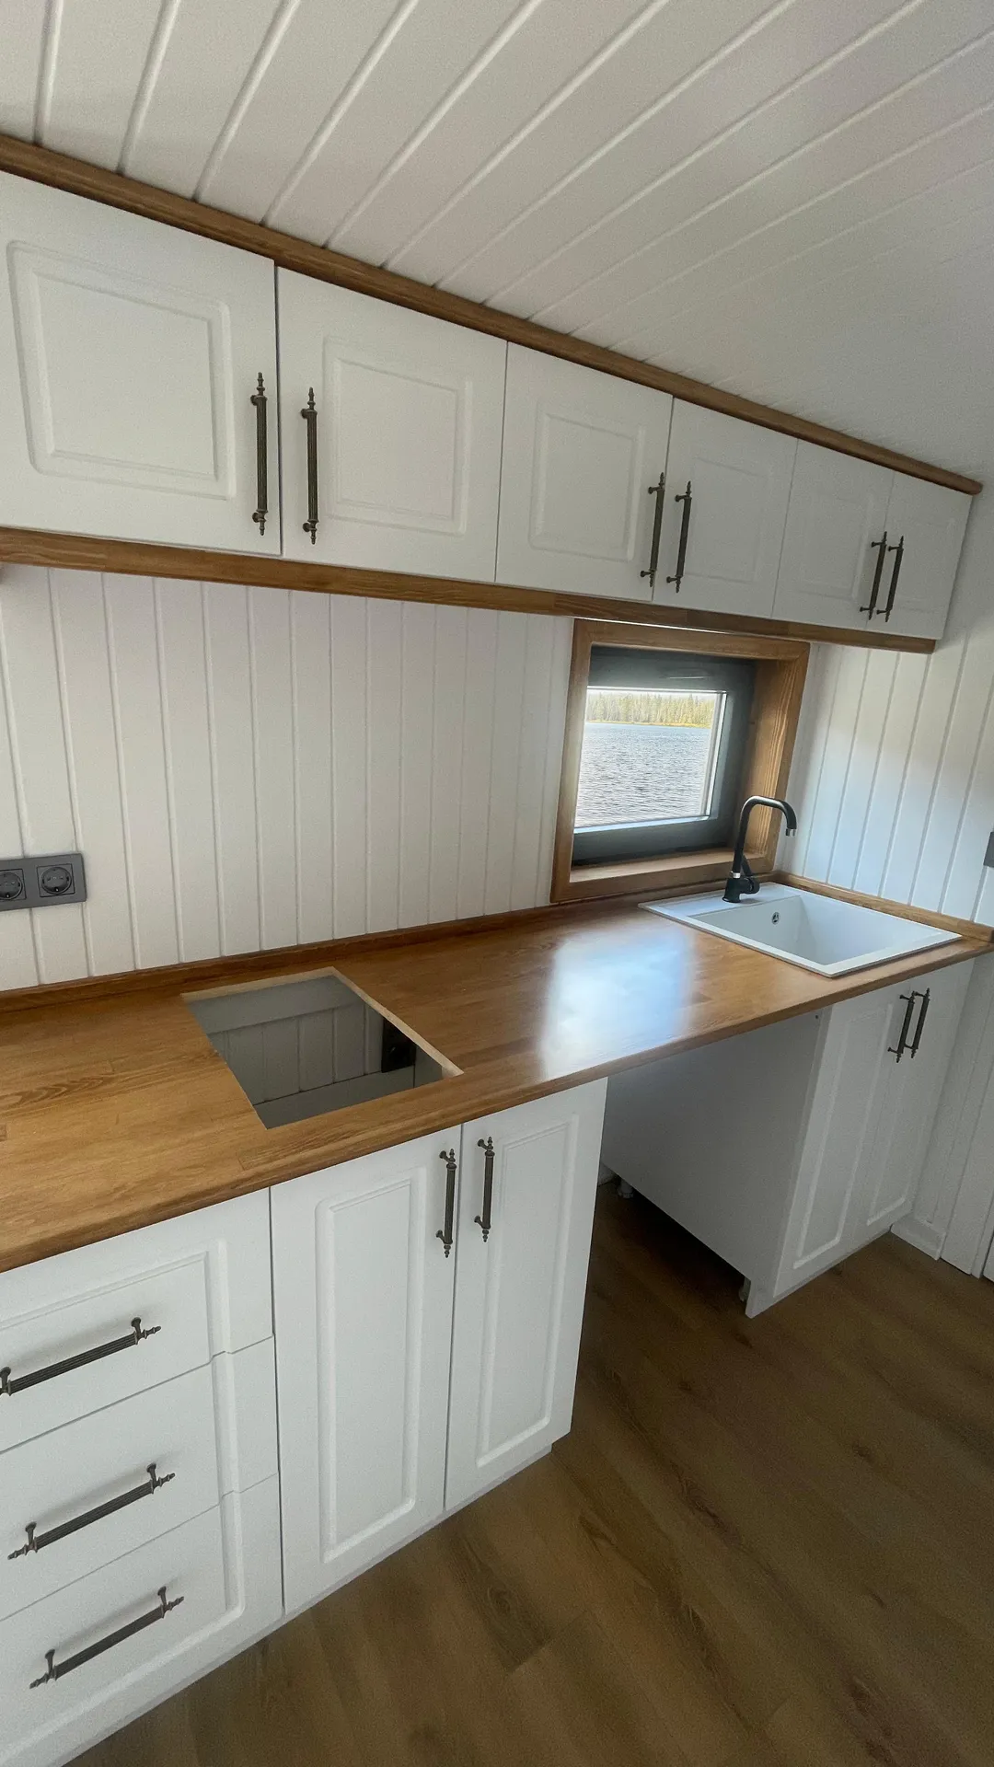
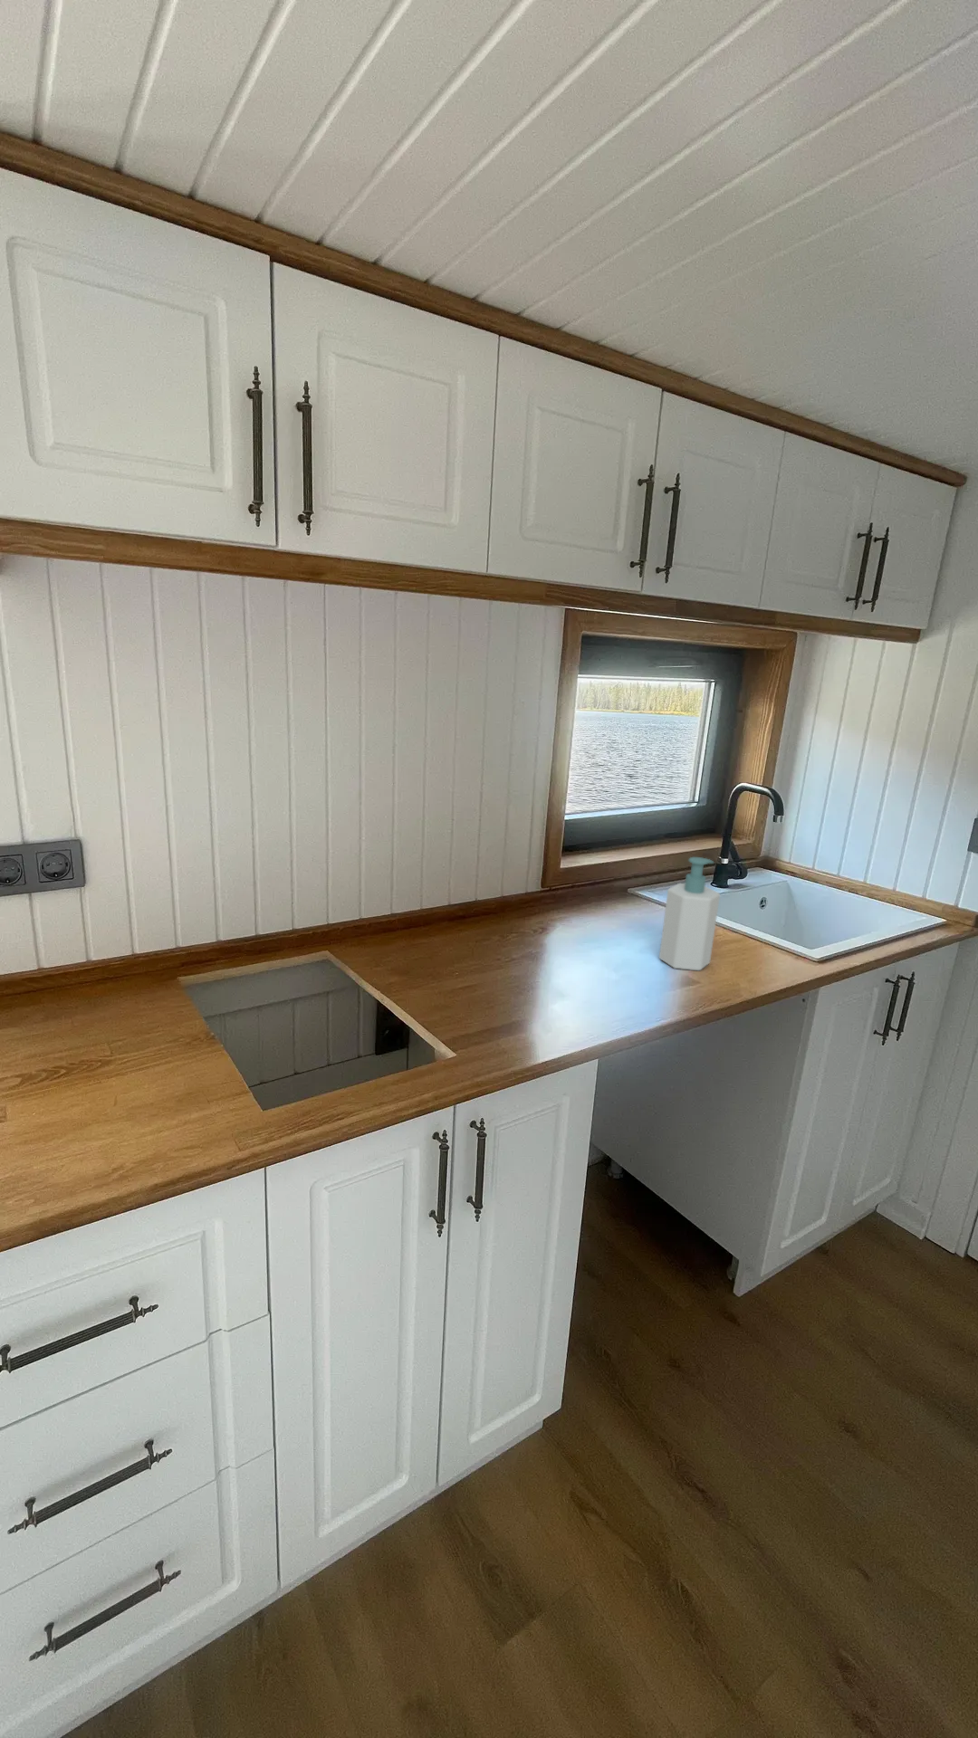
+ soap bottle [658,856,721,972]
